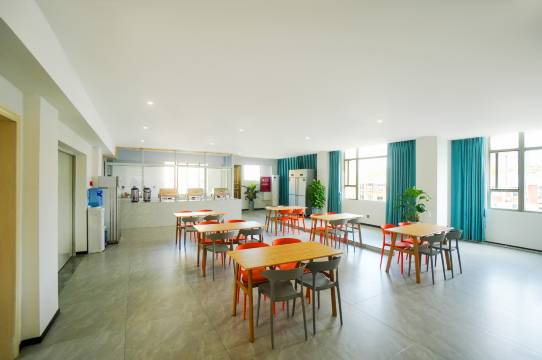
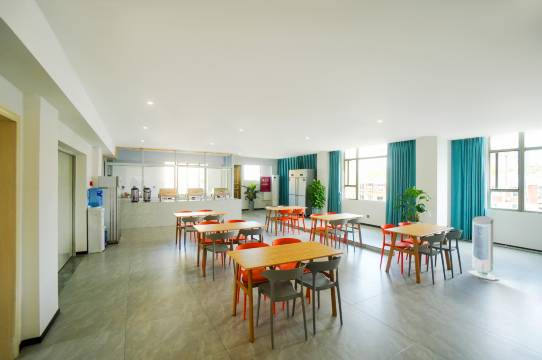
+ air purifier [467,215,499,281]
